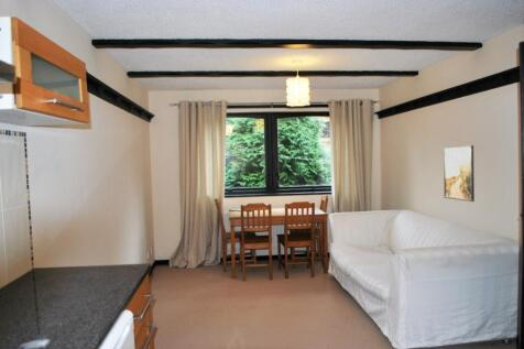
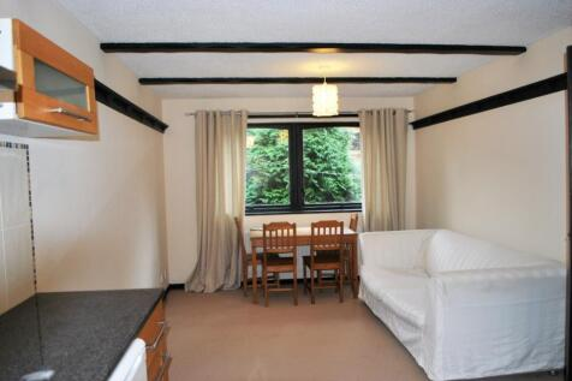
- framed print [443,144,476,203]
